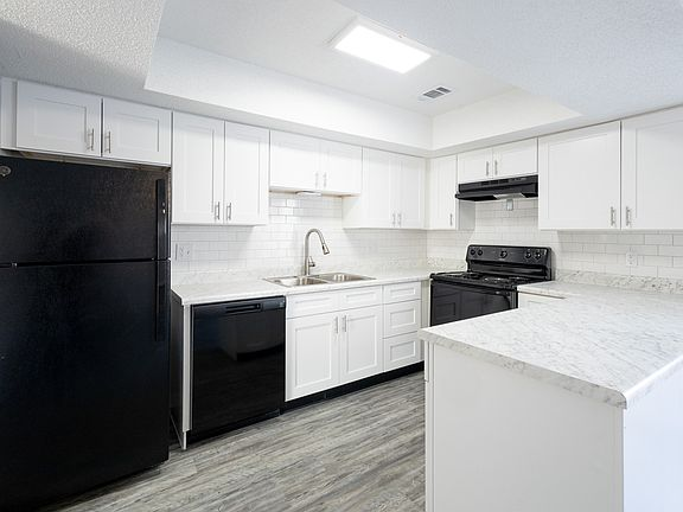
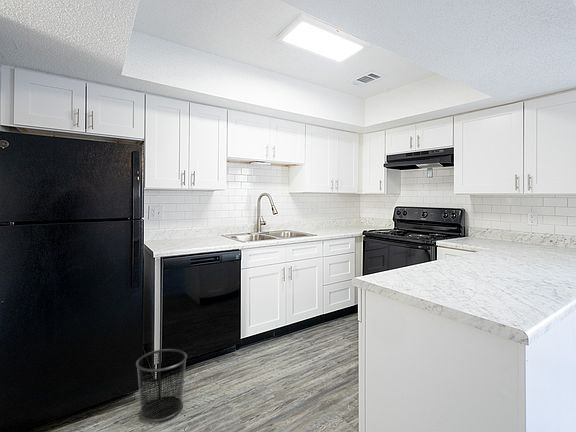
+ waste bin [135,348,188,423]
